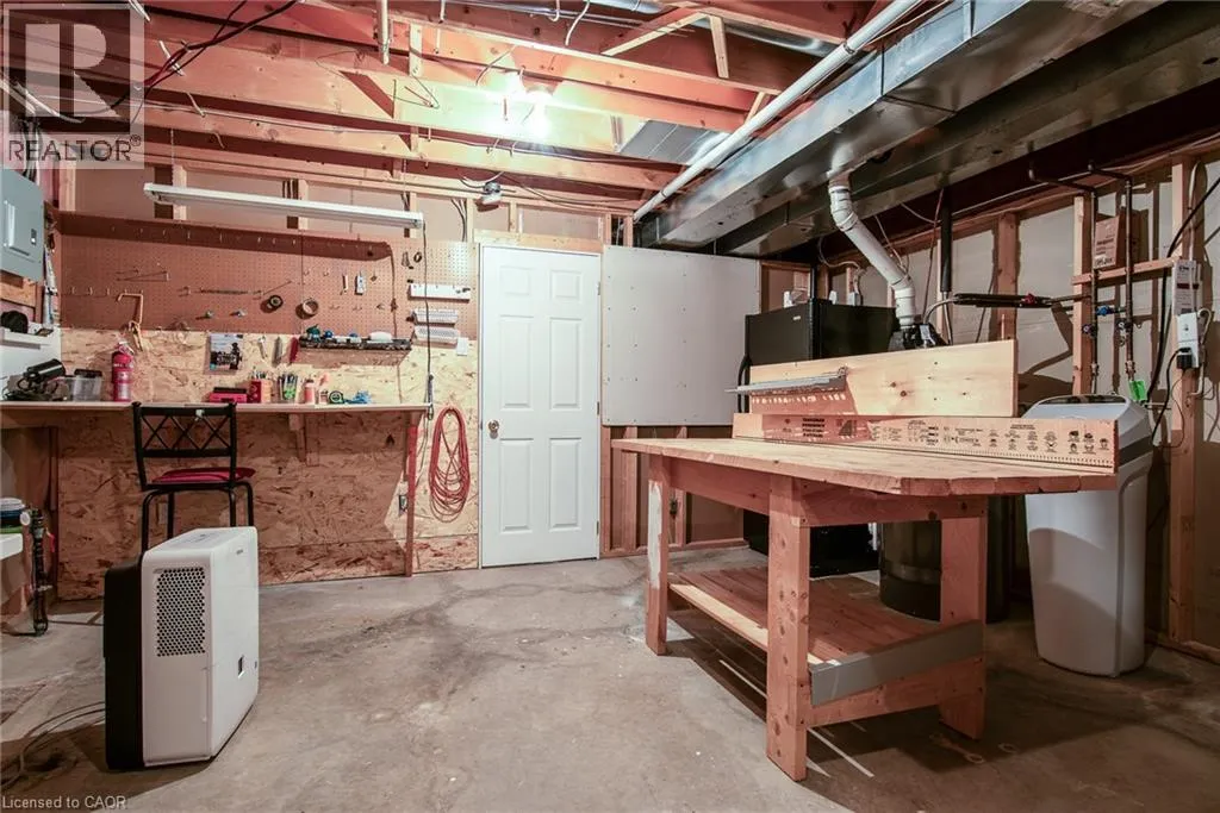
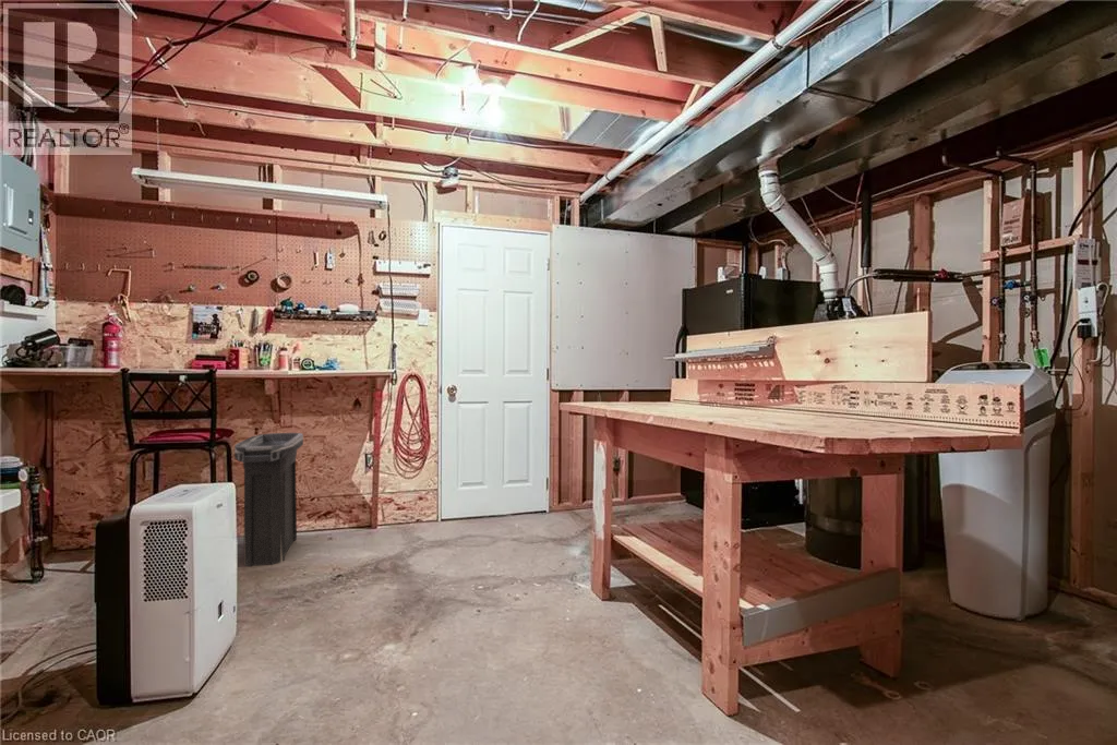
+ trash can [233,432,304,567]
